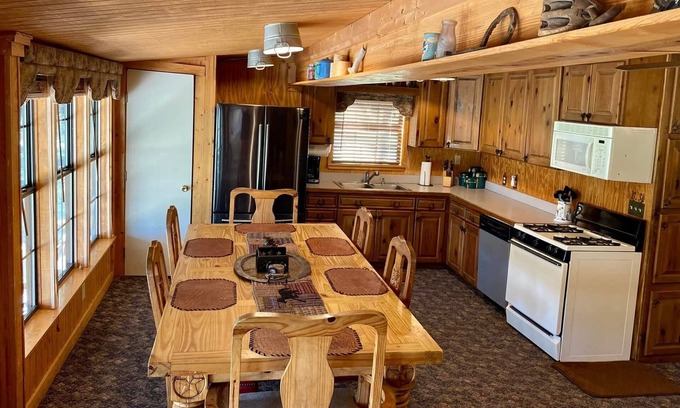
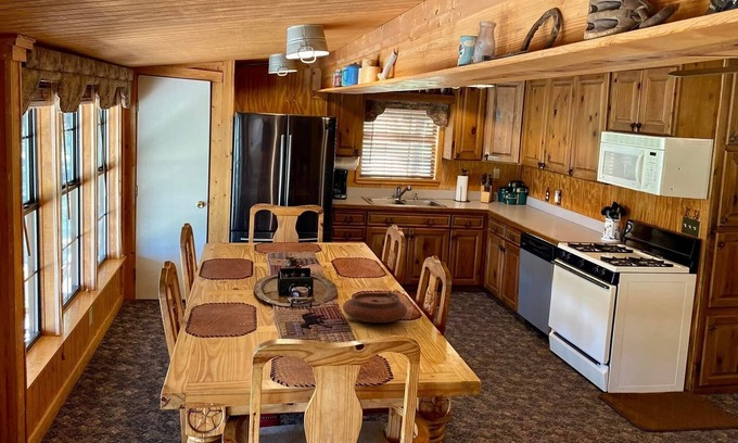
+ plate [342,290,408,324]
